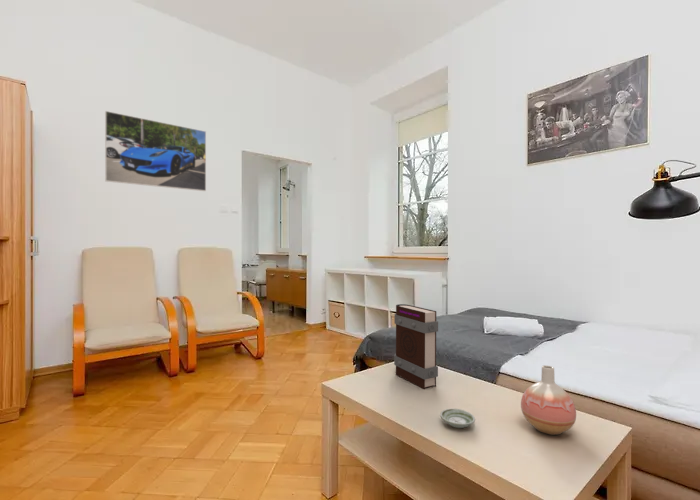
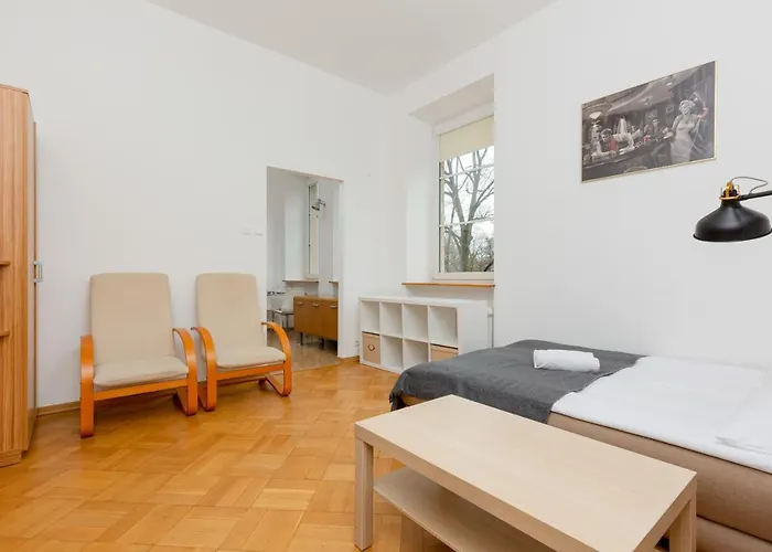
- vase [520,364,577,436]
- saucer [439,408,476,429]
- book [393,303,439,390]
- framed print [104,110,207,192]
